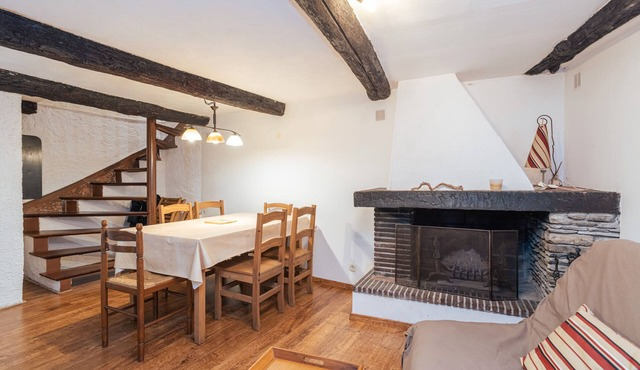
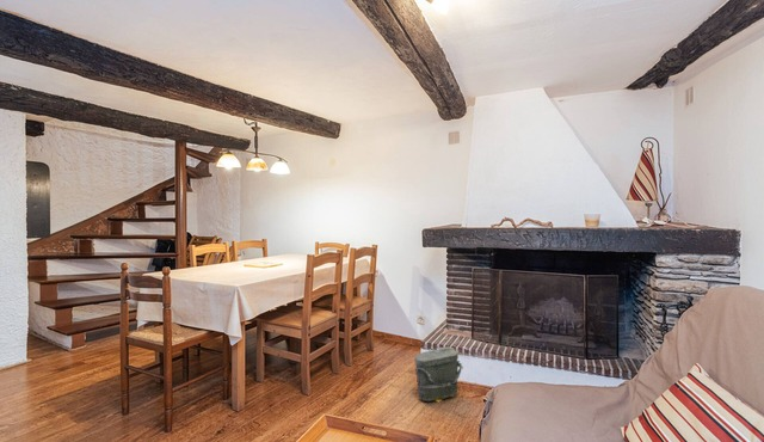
+ bag [413,345,464,404]
